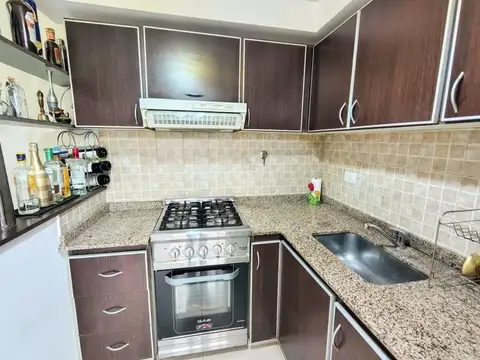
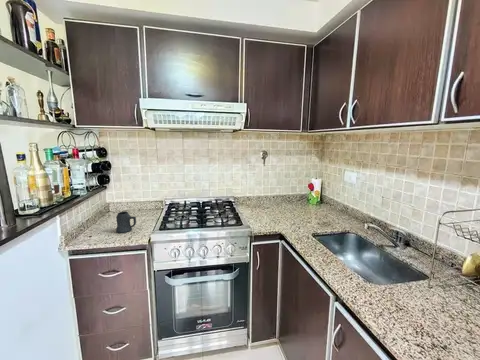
+ mug [115,211,137,234]
